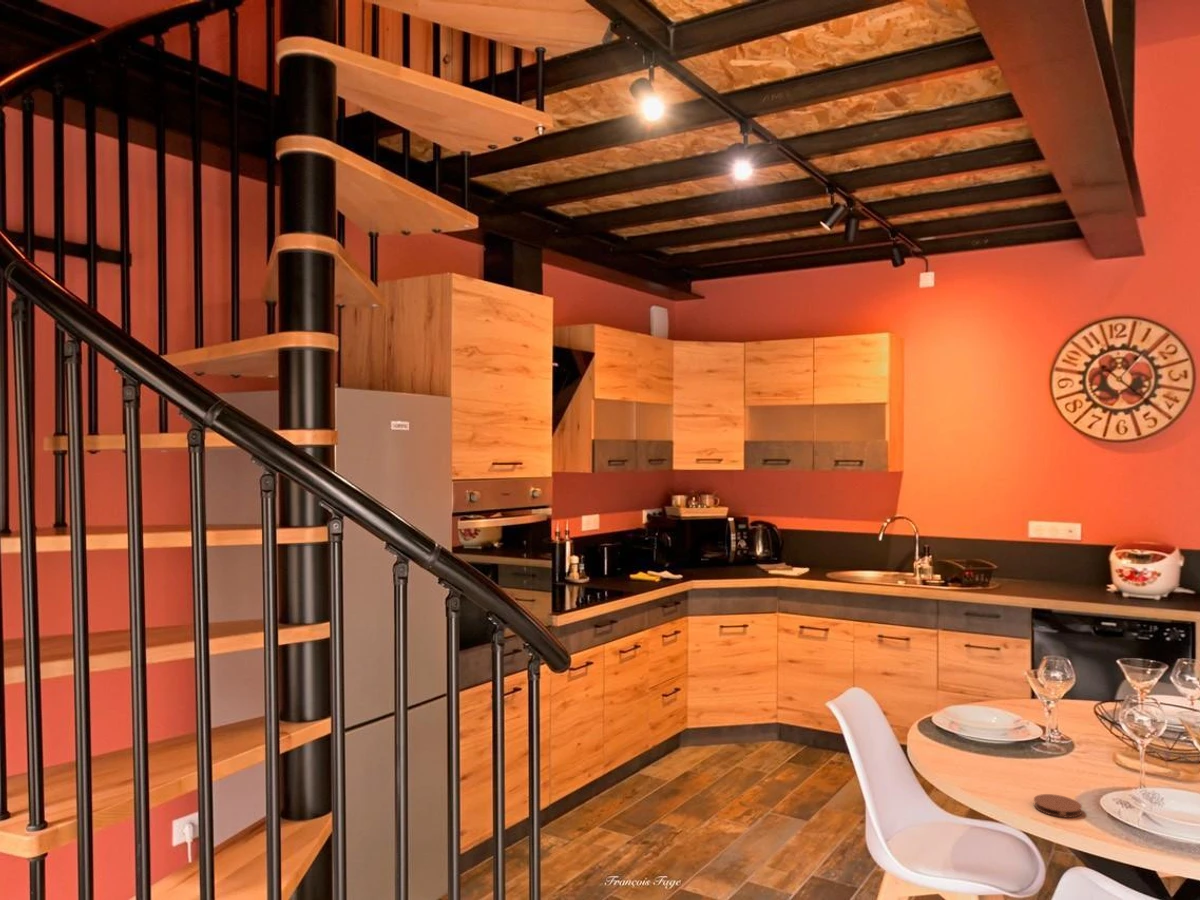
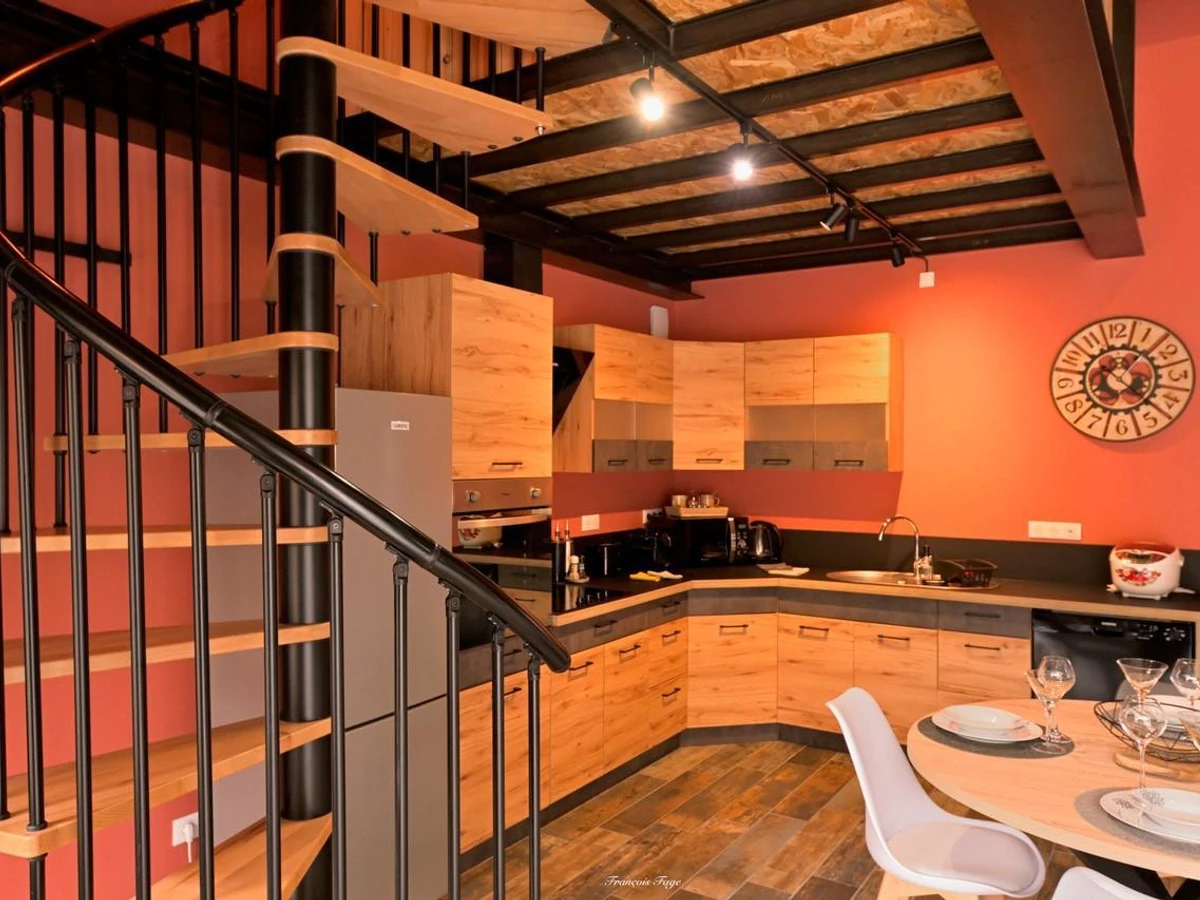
- coaster [1033,793,1083,819]
